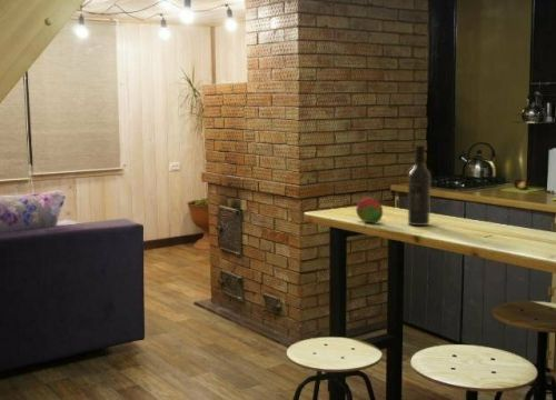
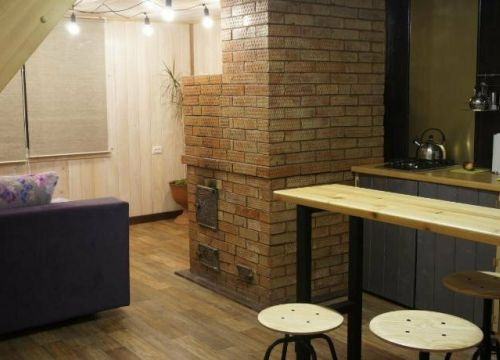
- wine bottle [407,144,431,227]
- fruit [355,197,384,223]
